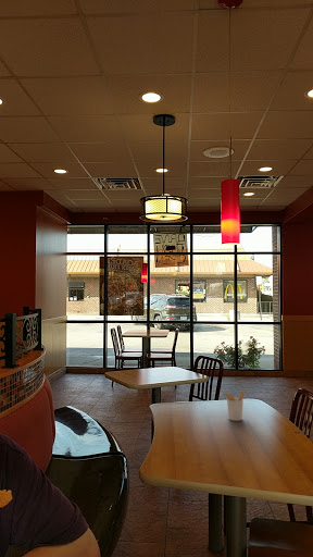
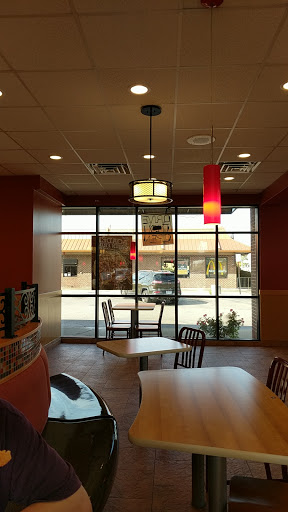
- utensil holder [223,389,246,422]
